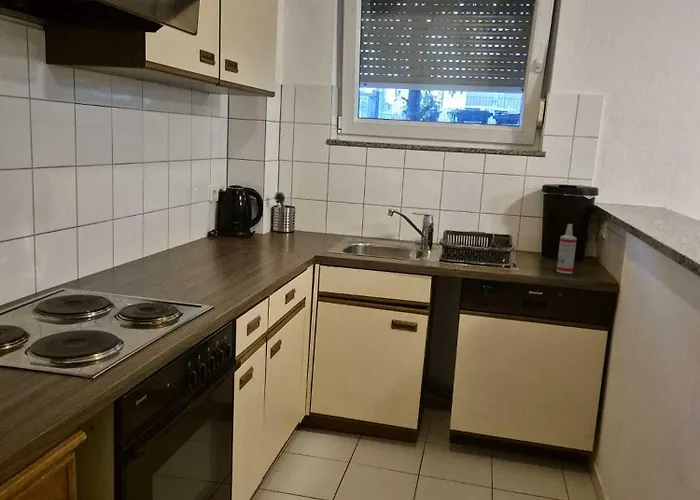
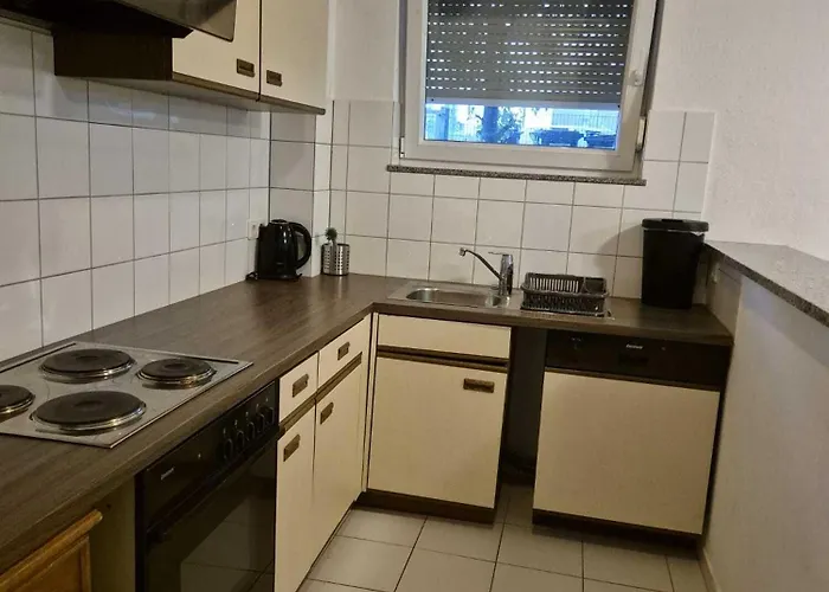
- spray bottle [556,223,578,275]
